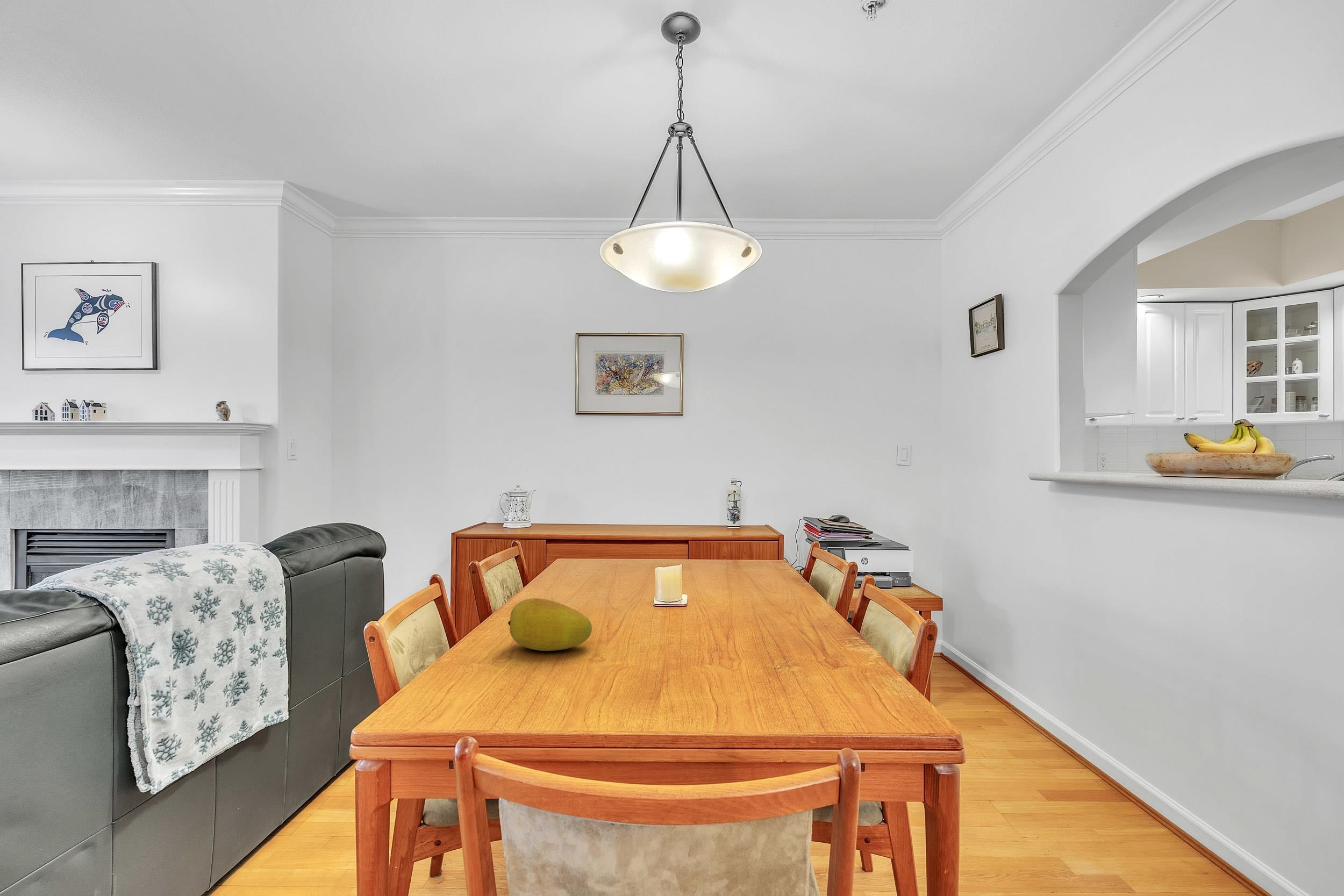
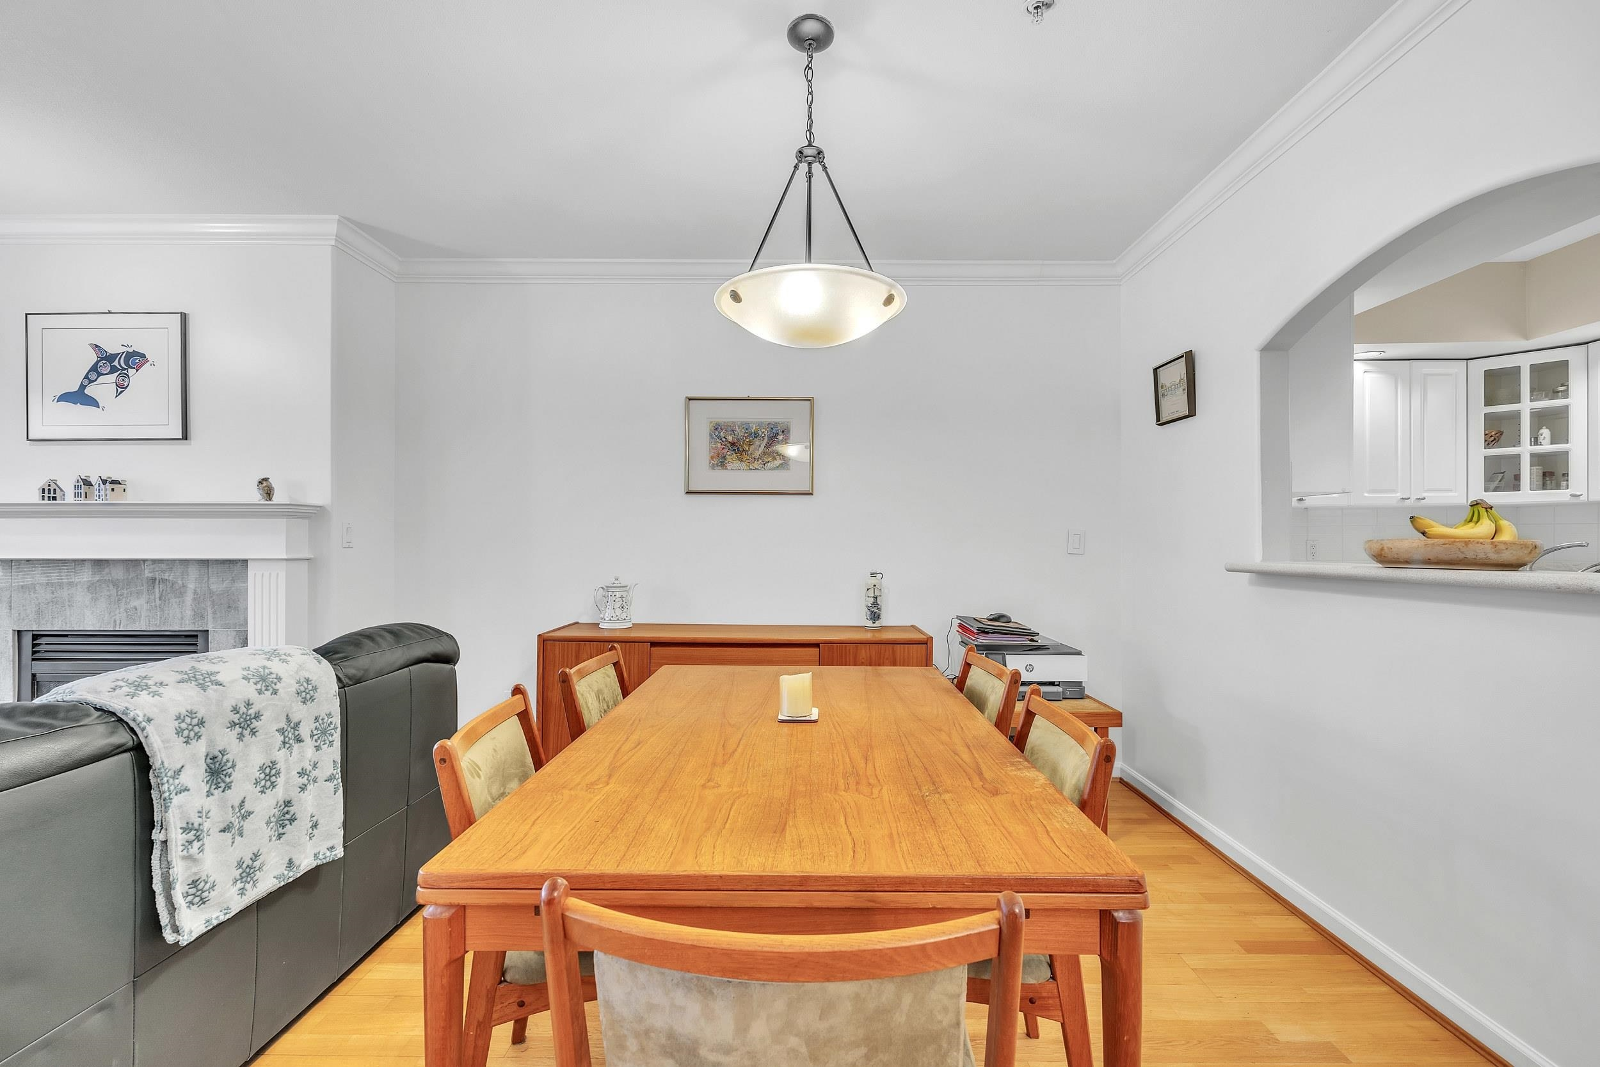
- fruit [507,598,592,651]
